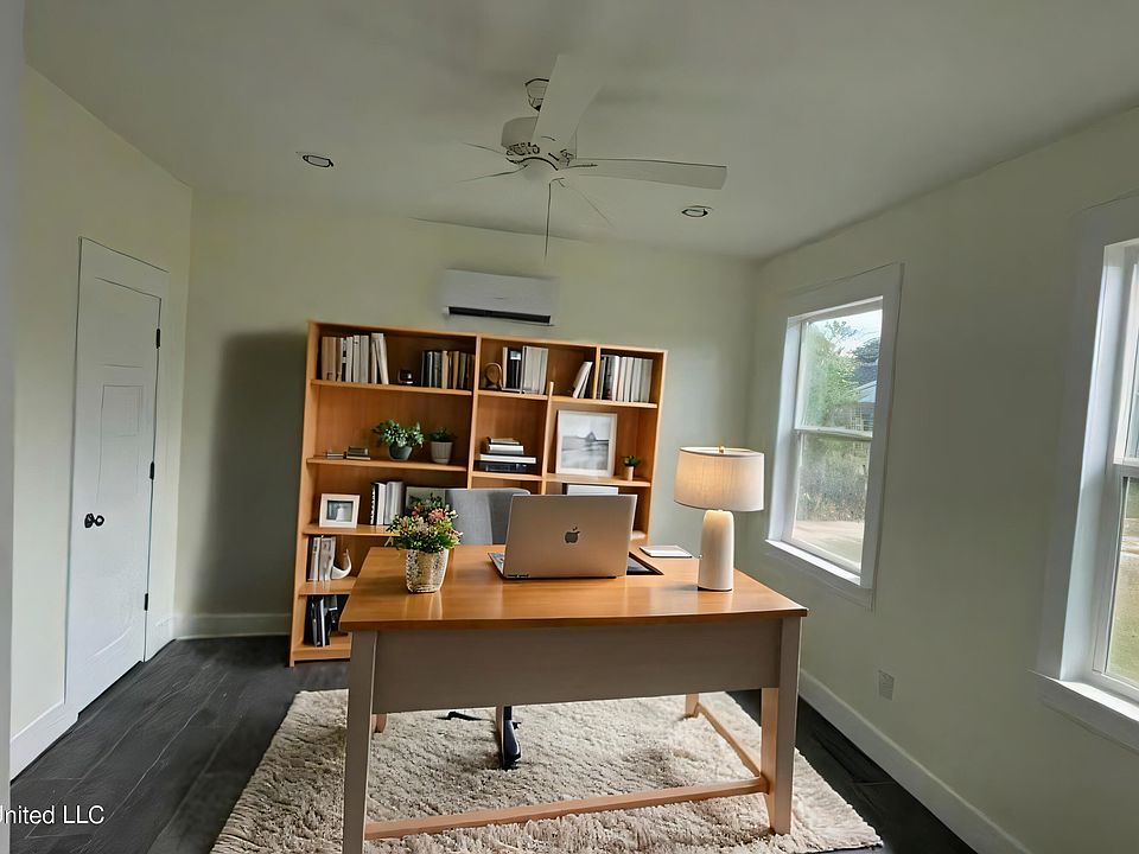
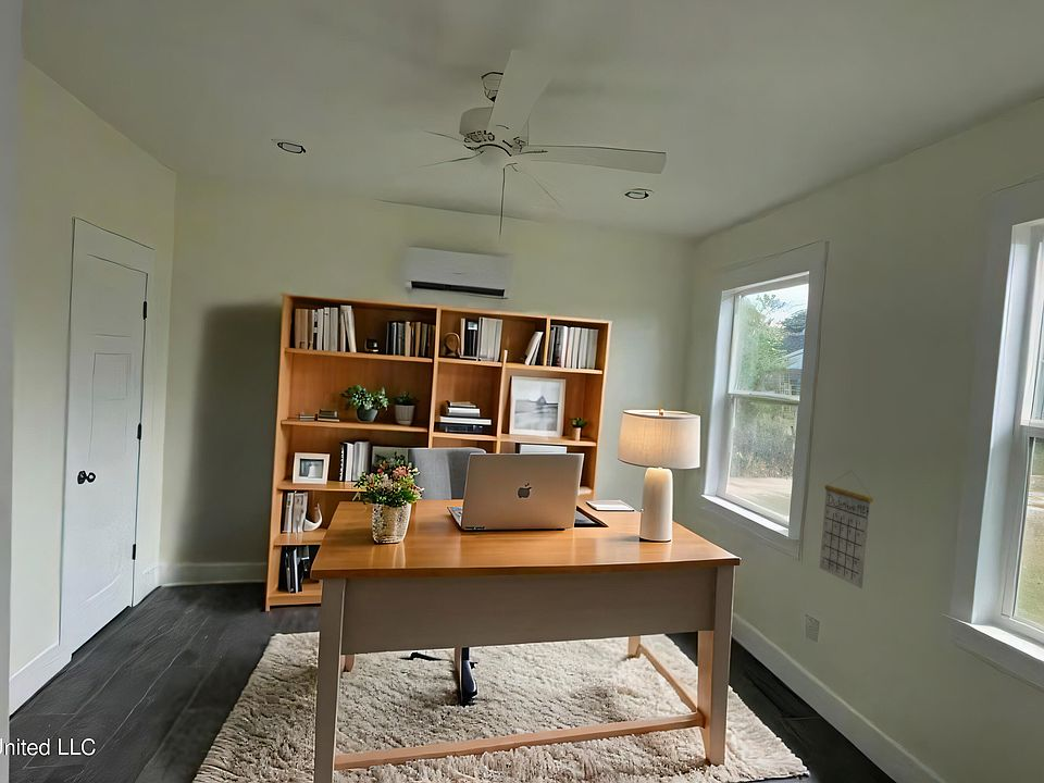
+ calendar [819,470,874,589]
